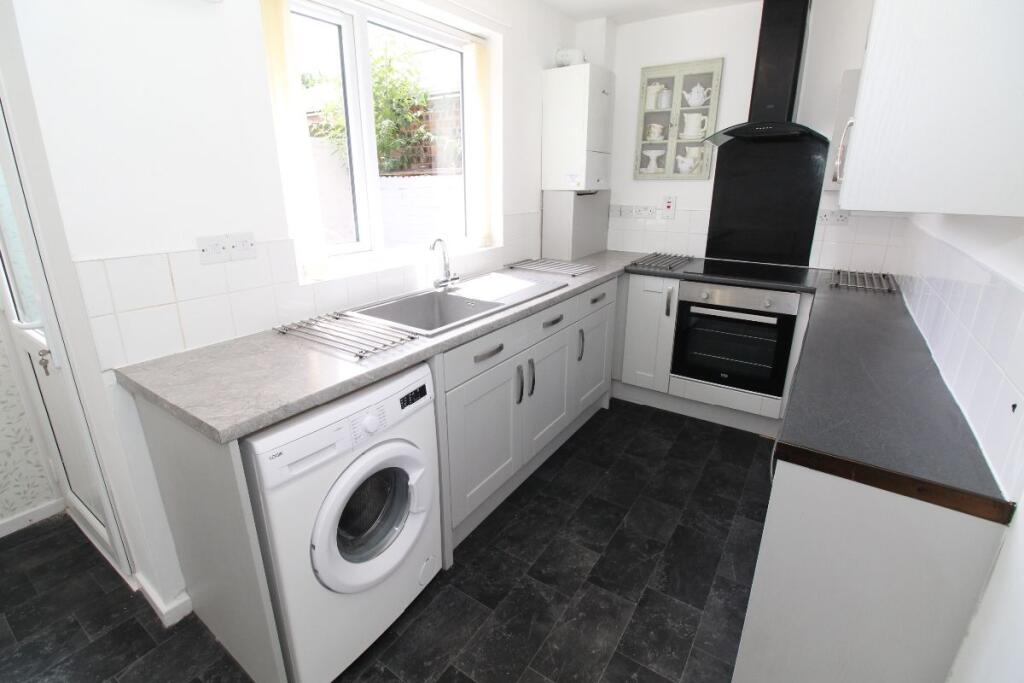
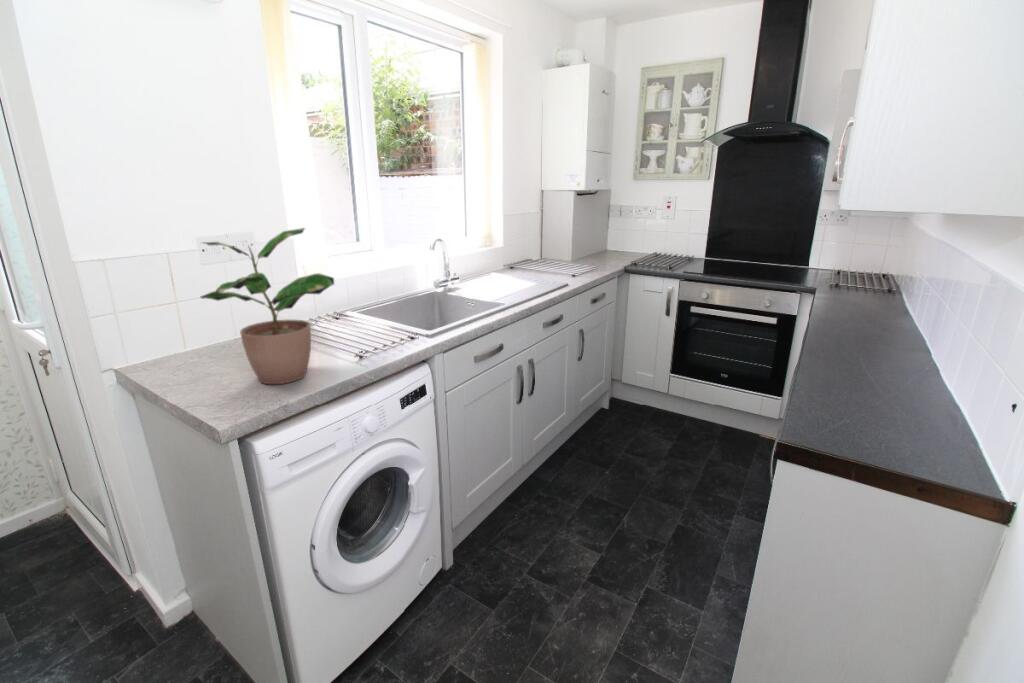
+ potted plant [200,227,335,385]
